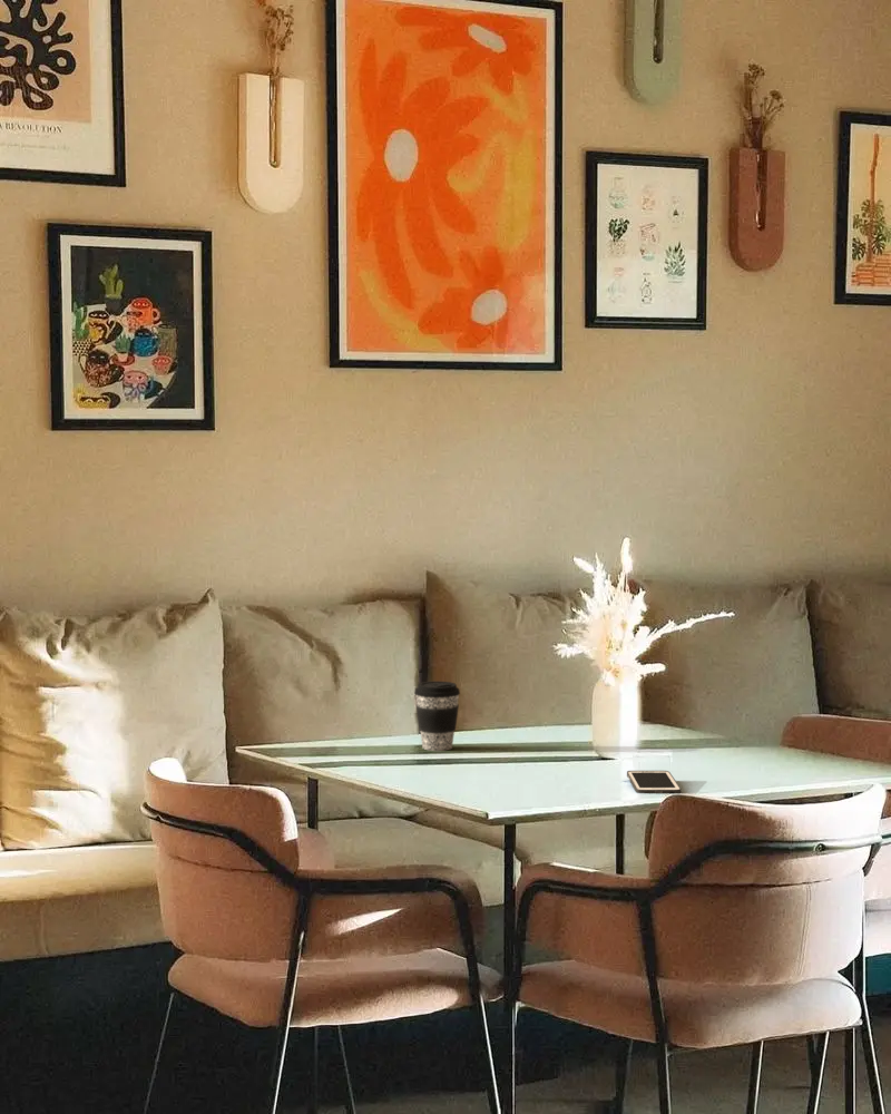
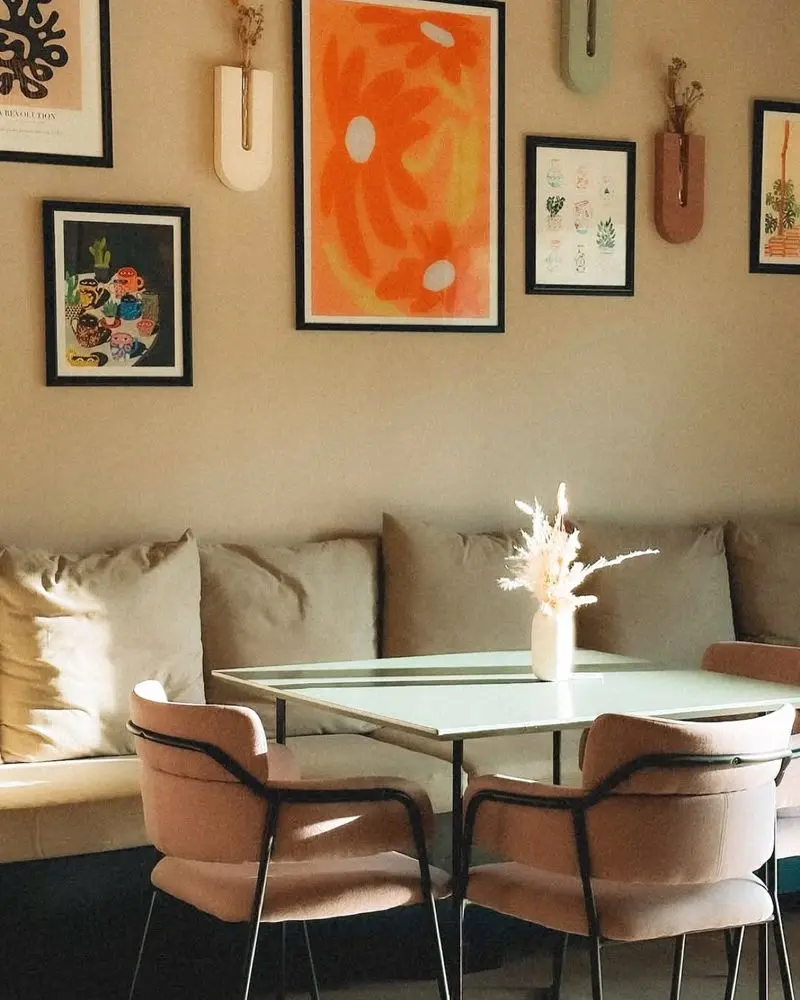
- cell phone [626,770,682,794]
- coffee cup [413,681,461,752]
